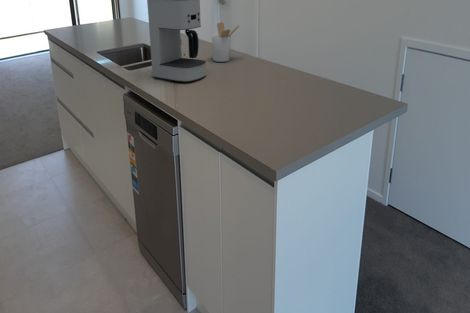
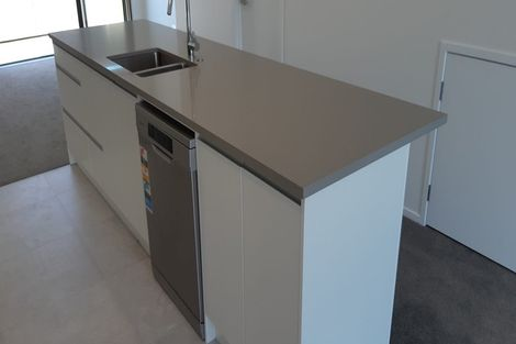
- utensil holder [210,21,241,63]
- coffee maker [146,0,207,83]
